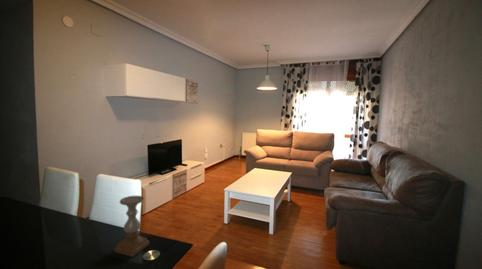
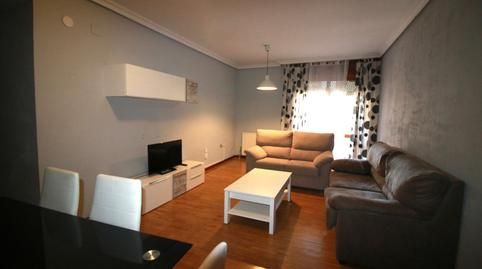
- candle holder [113,195,150,258]
